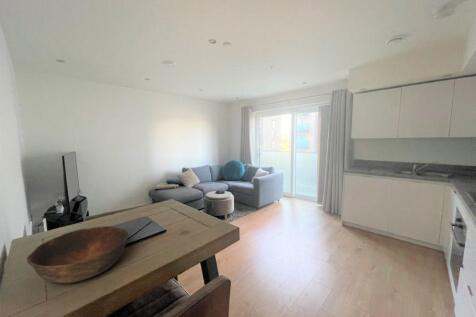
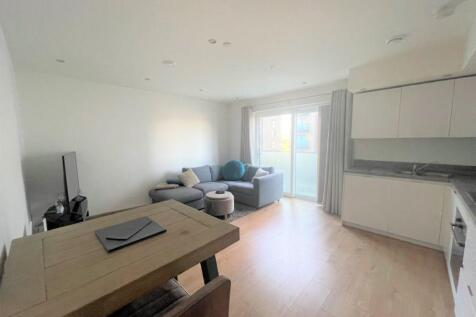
- bowl [26,225,130,284]
